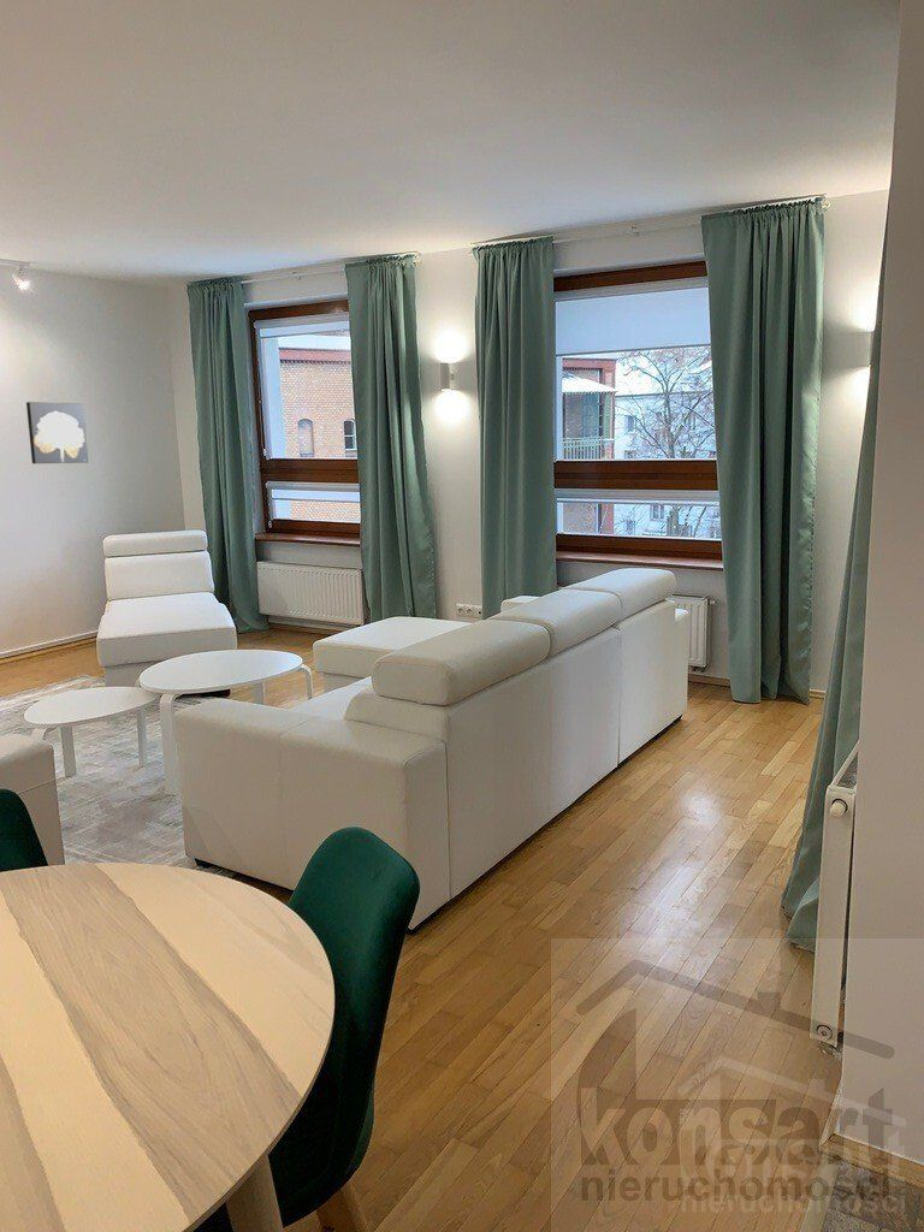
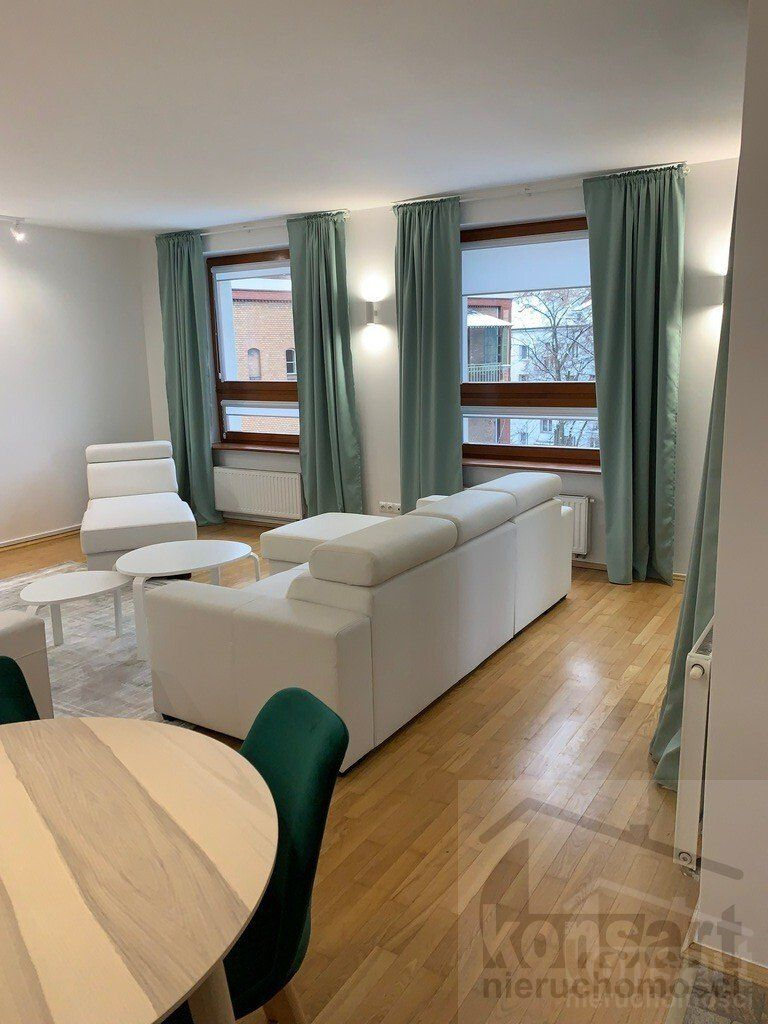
- wall art [25,401,89,464]
